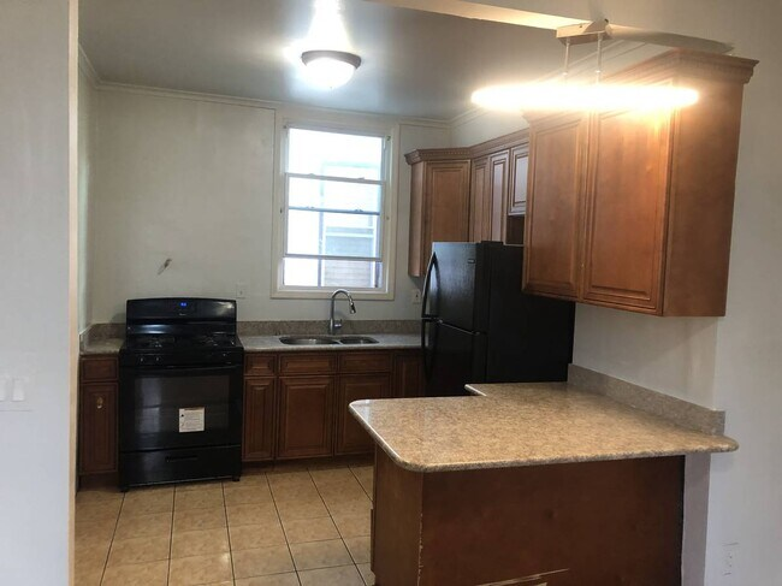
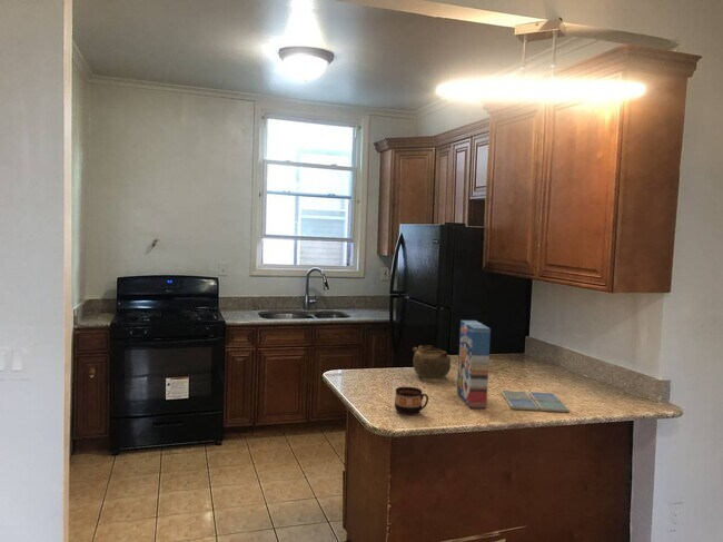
+ cereal box [456,319,492,410]
+ drink coaster [499,390,571,413]
+ cup [394,385,429,415]
+ teapot [412,344,452,381]
